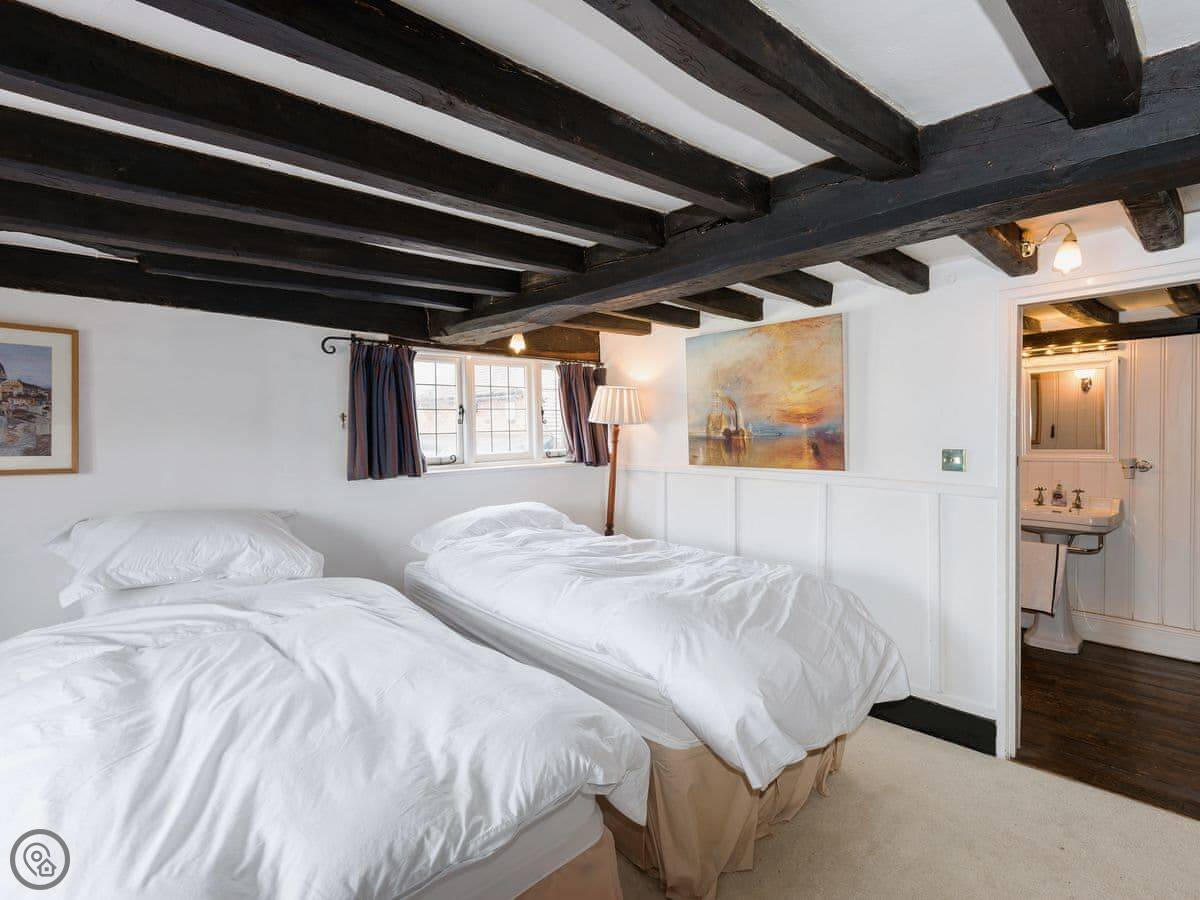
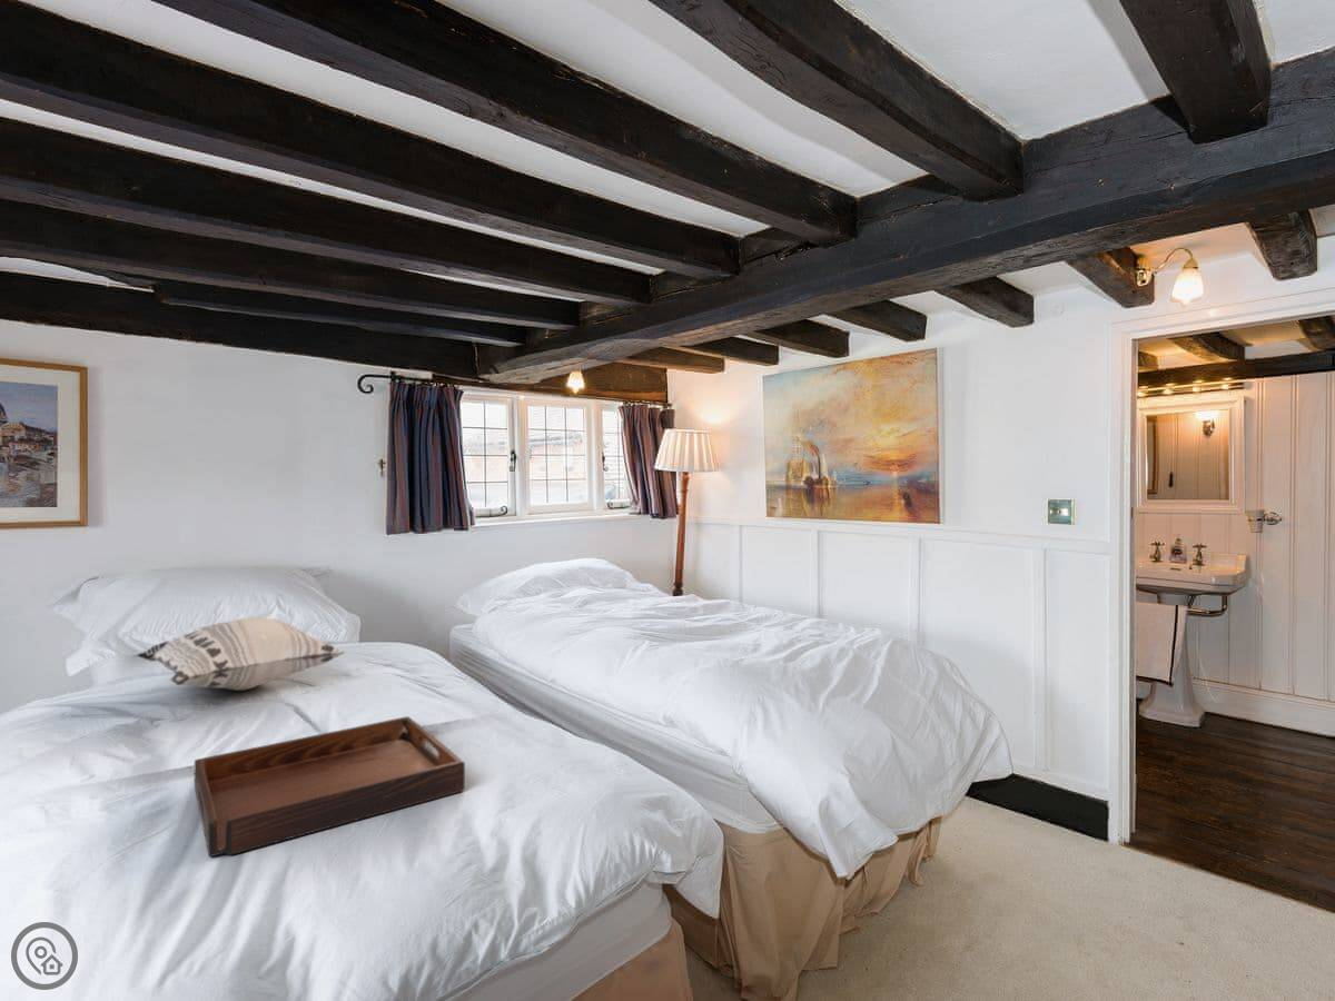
+ serving tray [194,715,466,858]
+ decorative pillow [137,616,347,692]
